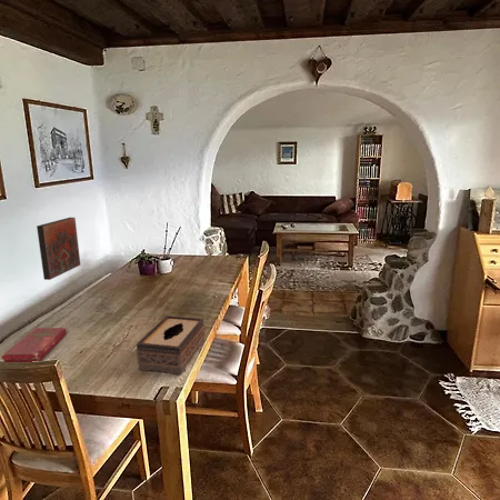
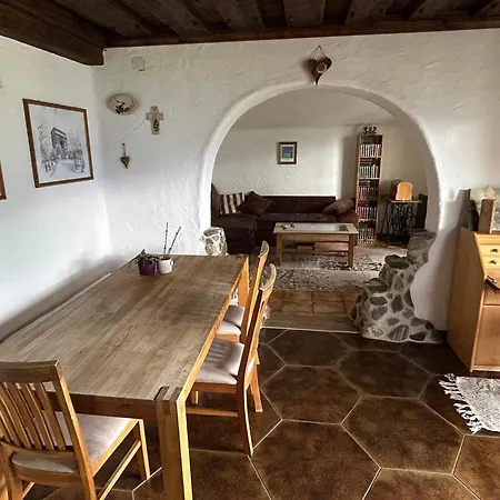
- decorative tile [36,217,81,281]
- tissue box [136,314,207,376]
- book [1,327,68,363]
